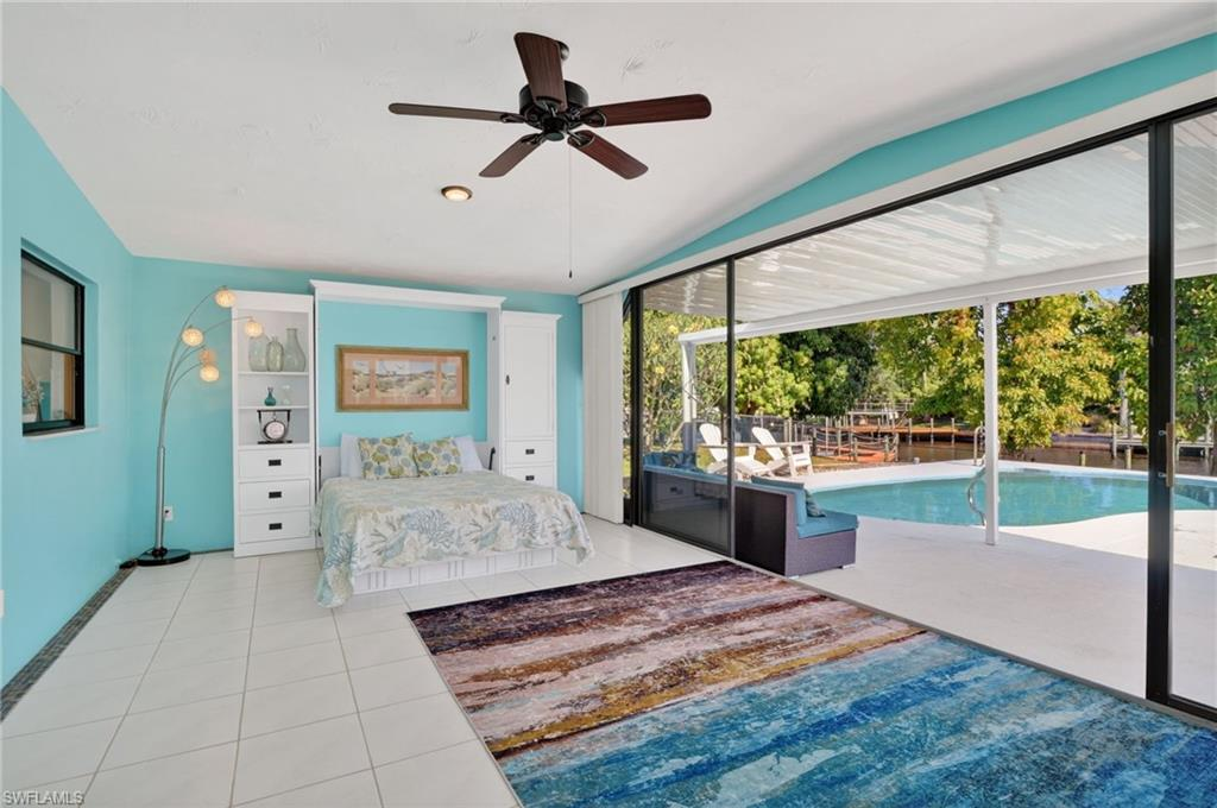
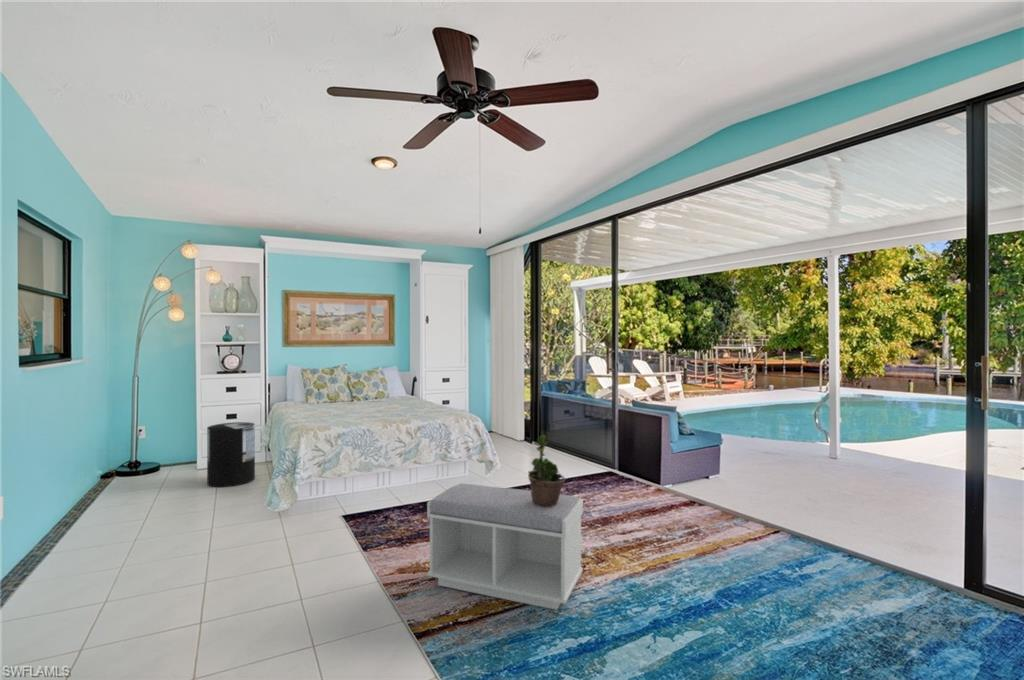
+ bench [426,482,584,610]
+ potted plant [527,429,566,507]
+ trash can [206,421,256,488]
